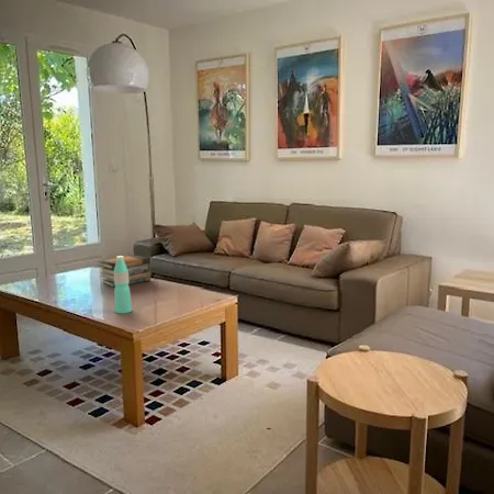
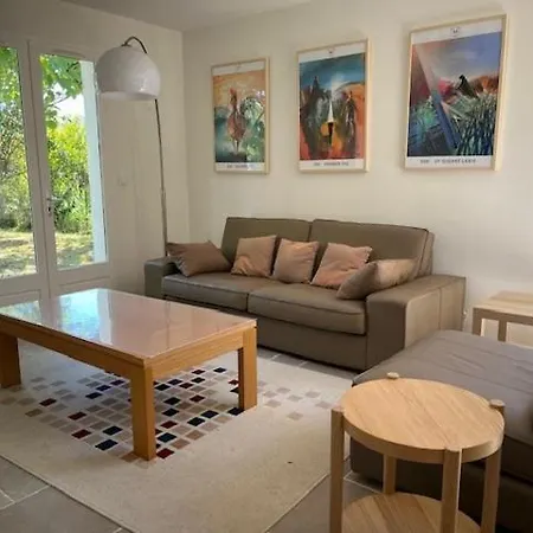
- book stack [97,254,151,289]
- water bottle [113,255,133,314]
